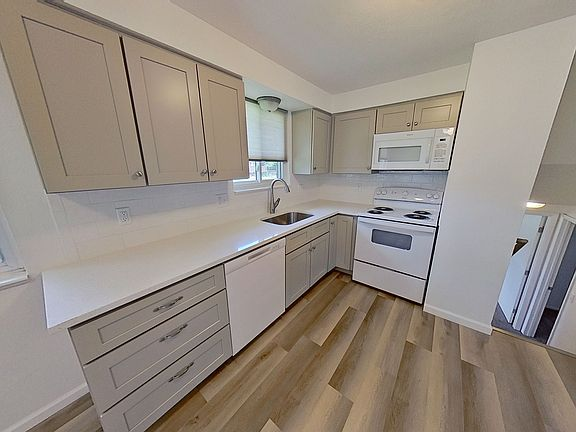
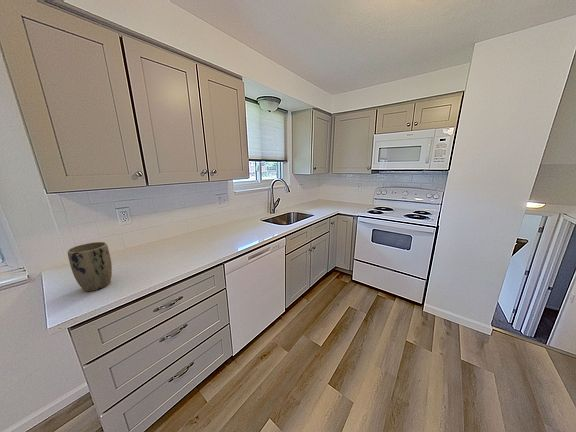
+ plant pot [67,241,113,292]
